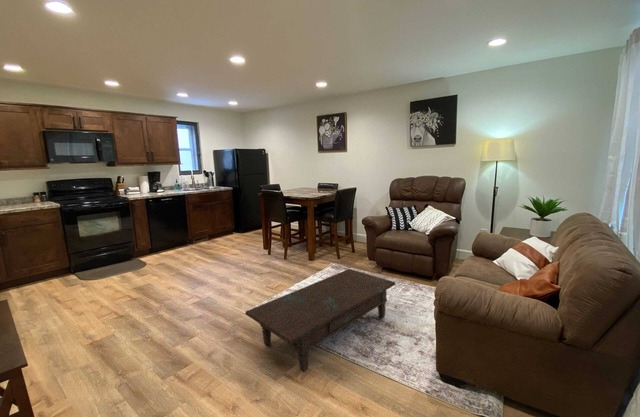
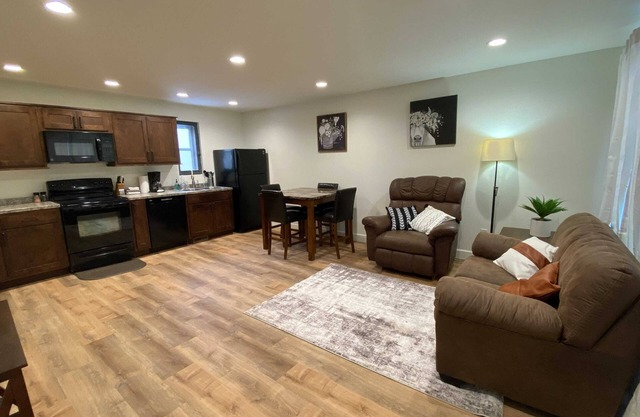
- coffee table [244,268,396,373]
